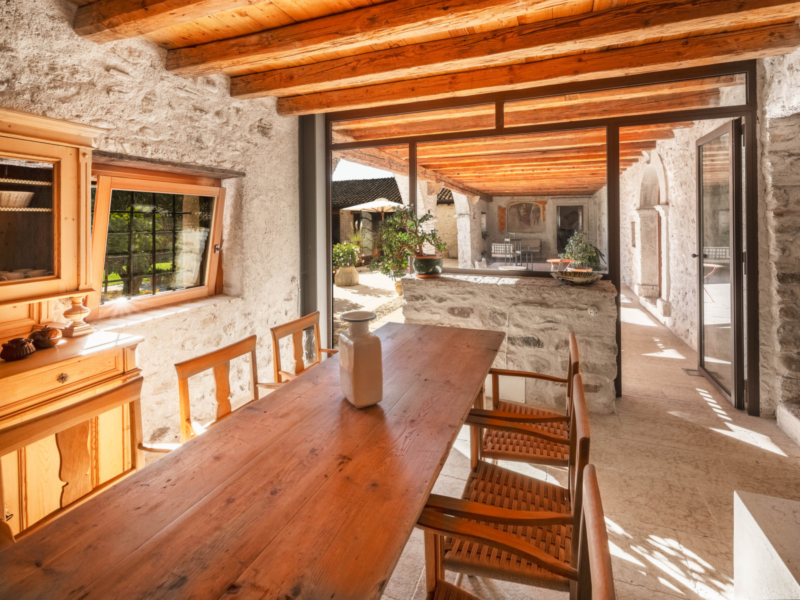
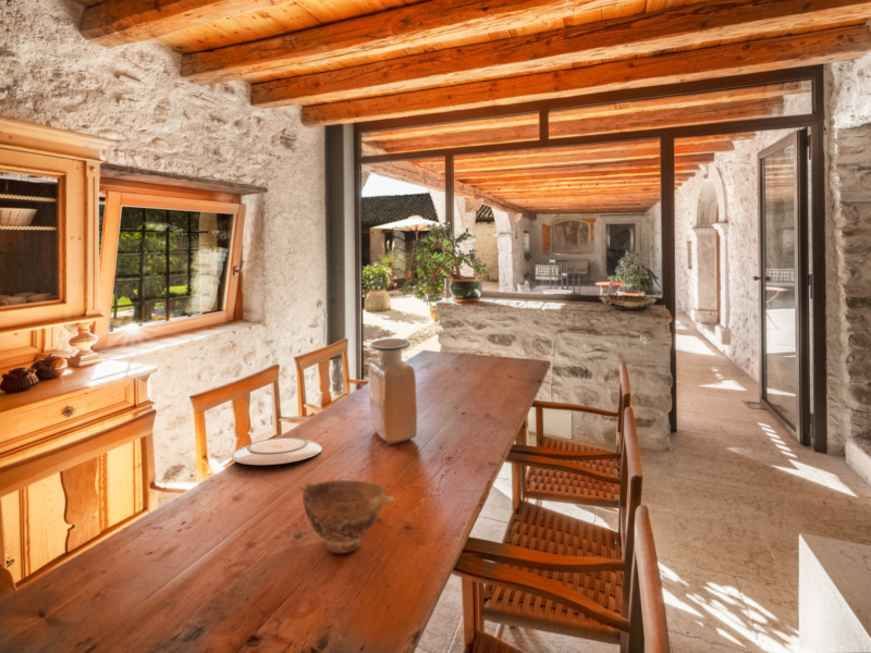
+ plate [230,436,323,466]
+ bowl [298,479,396,554]
